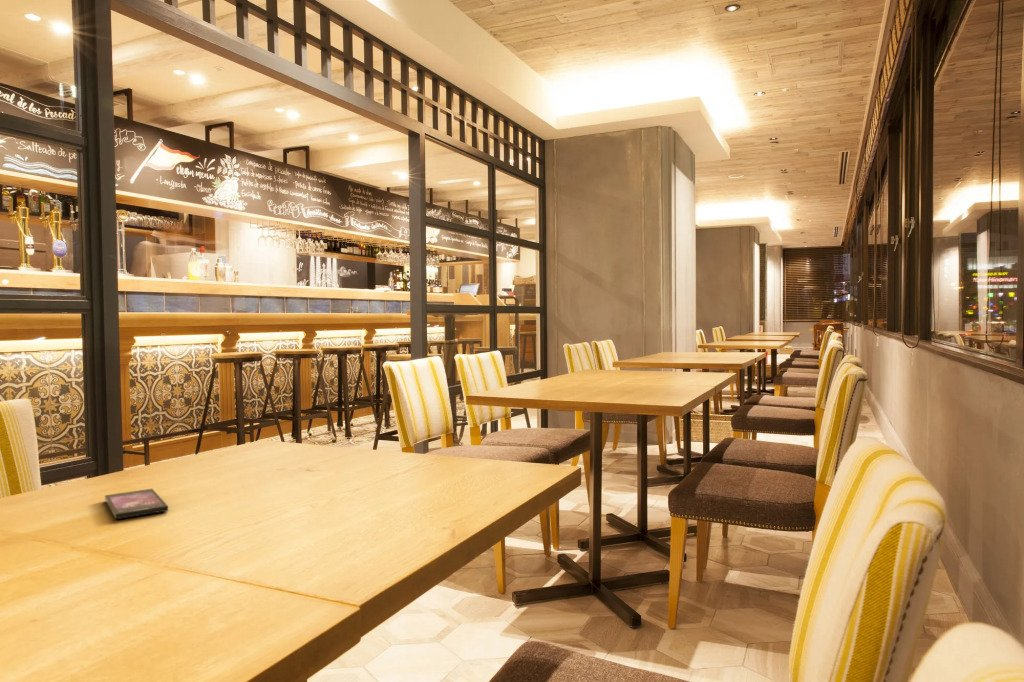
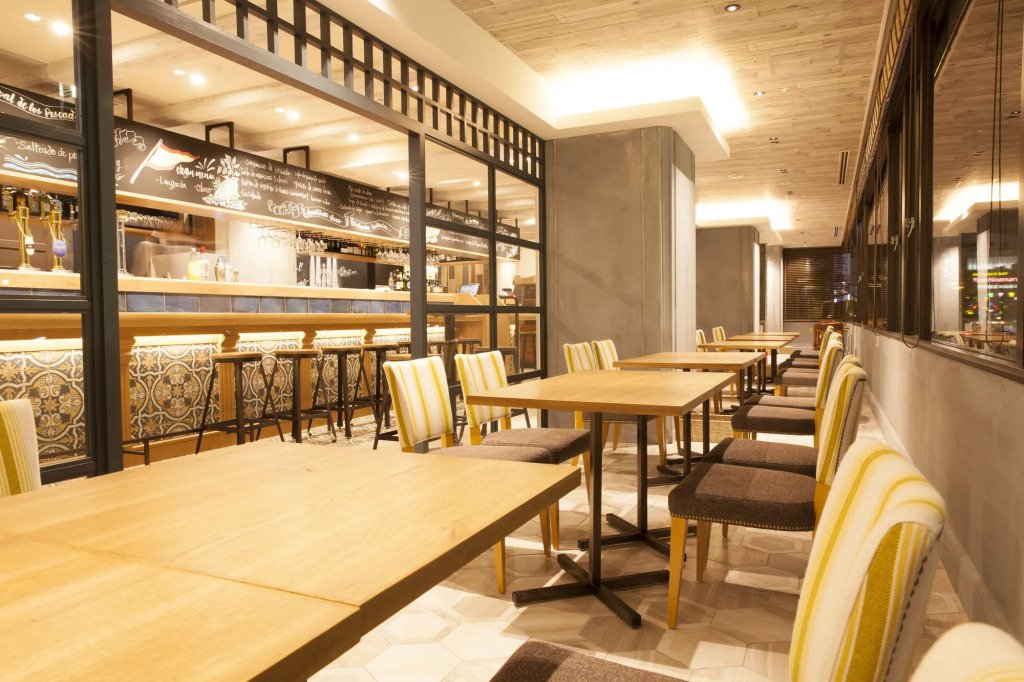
- smartphone [104,488,169,520]
